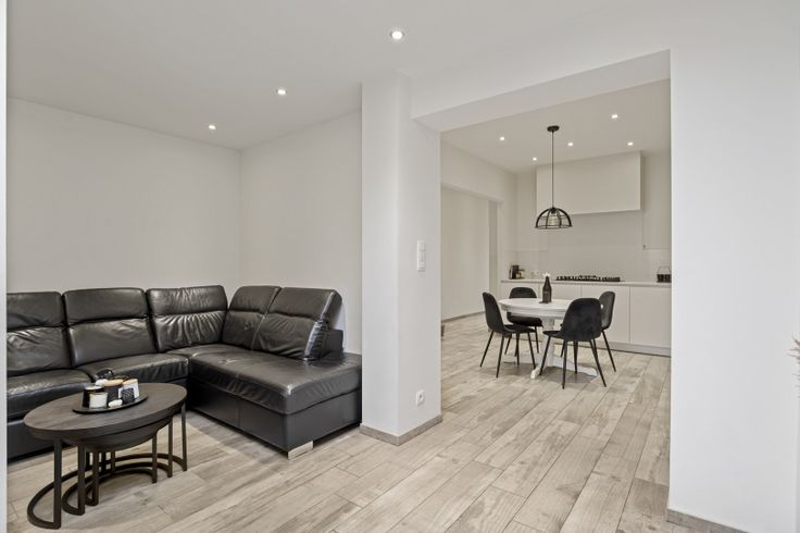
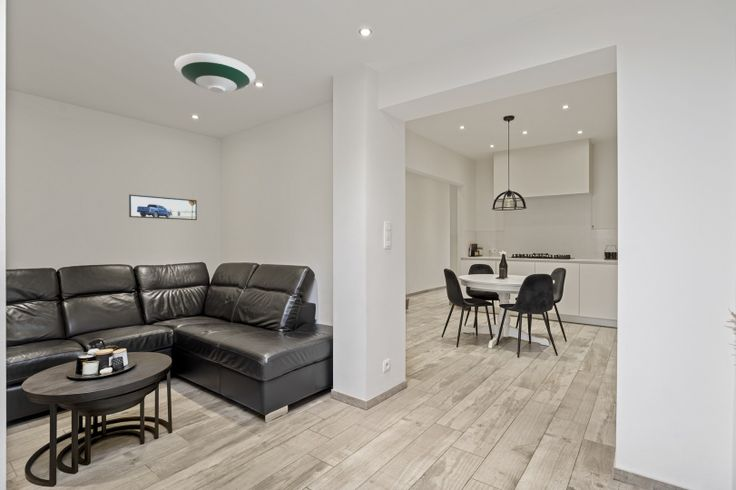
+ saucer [174,52,257,94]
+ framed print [128,194,198,221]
